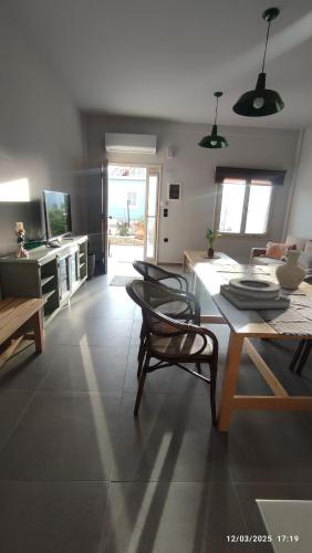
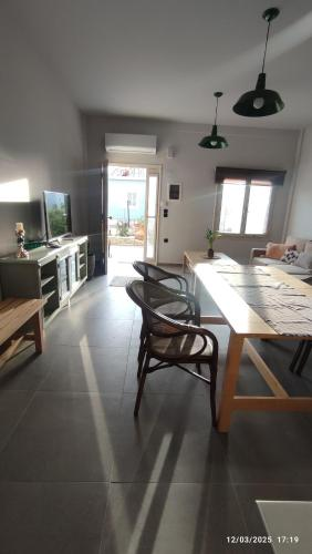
- decorative bowl [218,276,292,310]
- vase [274,249,308,290]
